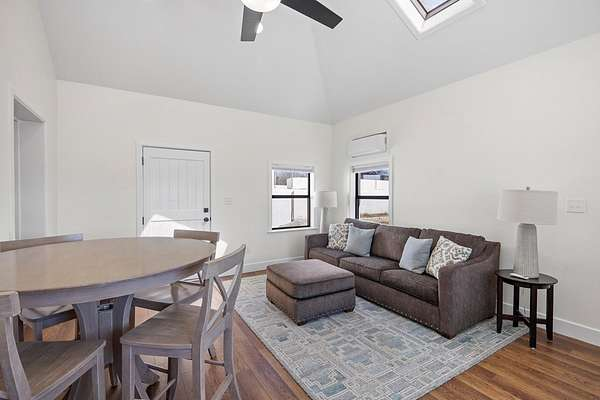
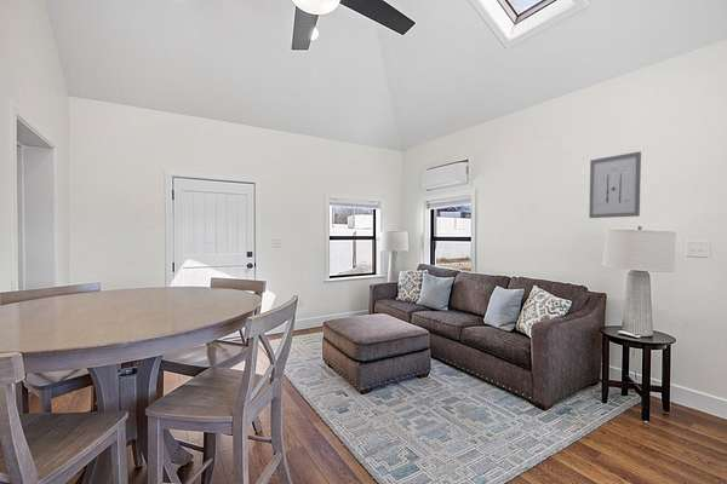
+ wall art [588,150,642,219]
